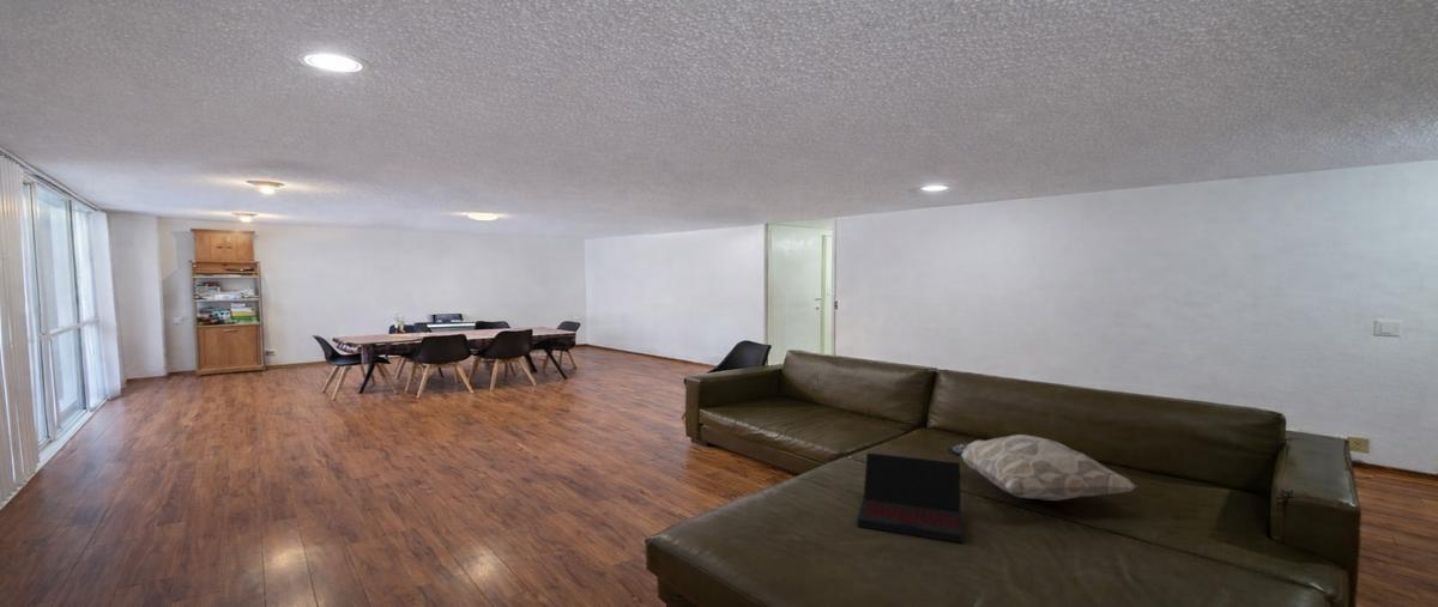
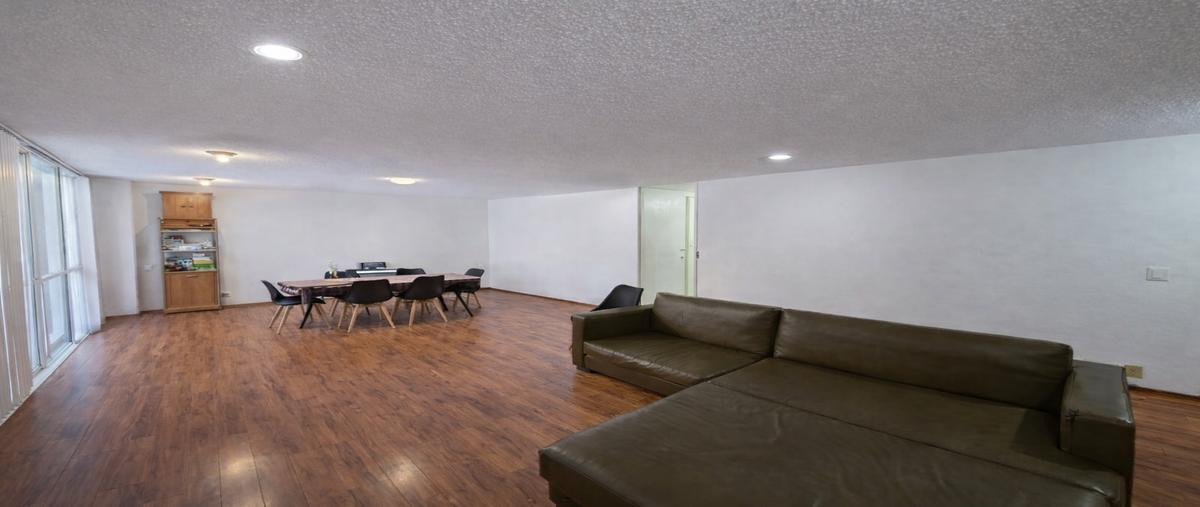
- laptop [856,451,965,545]
- decorative pillow [944,433,1138,502]
